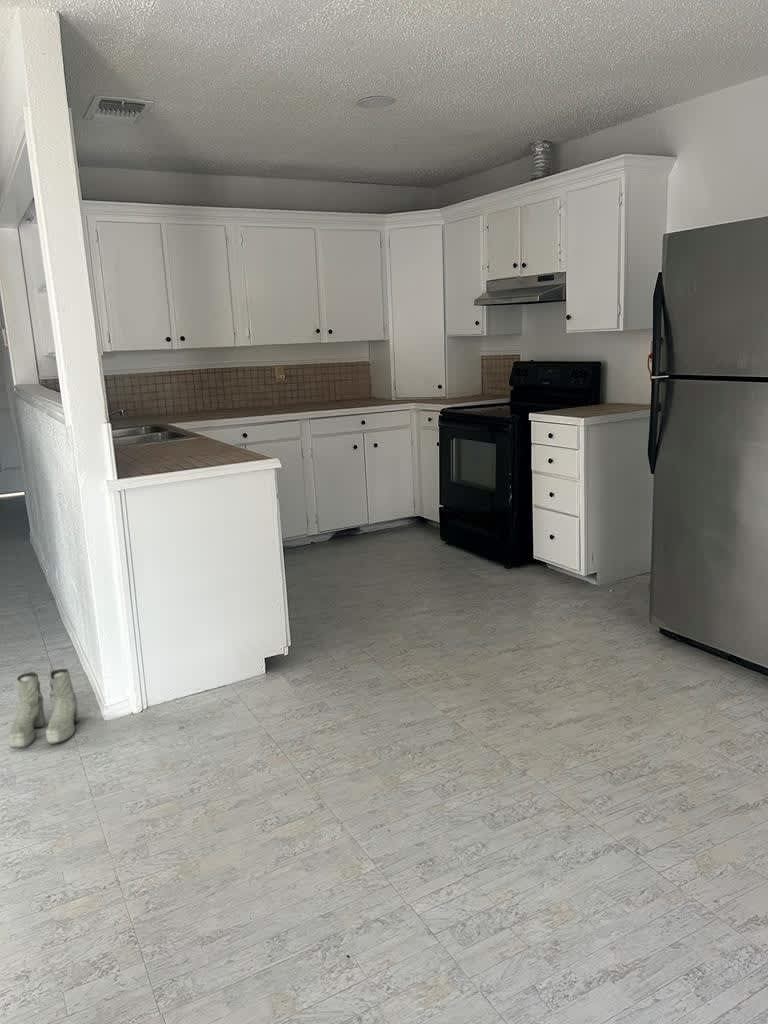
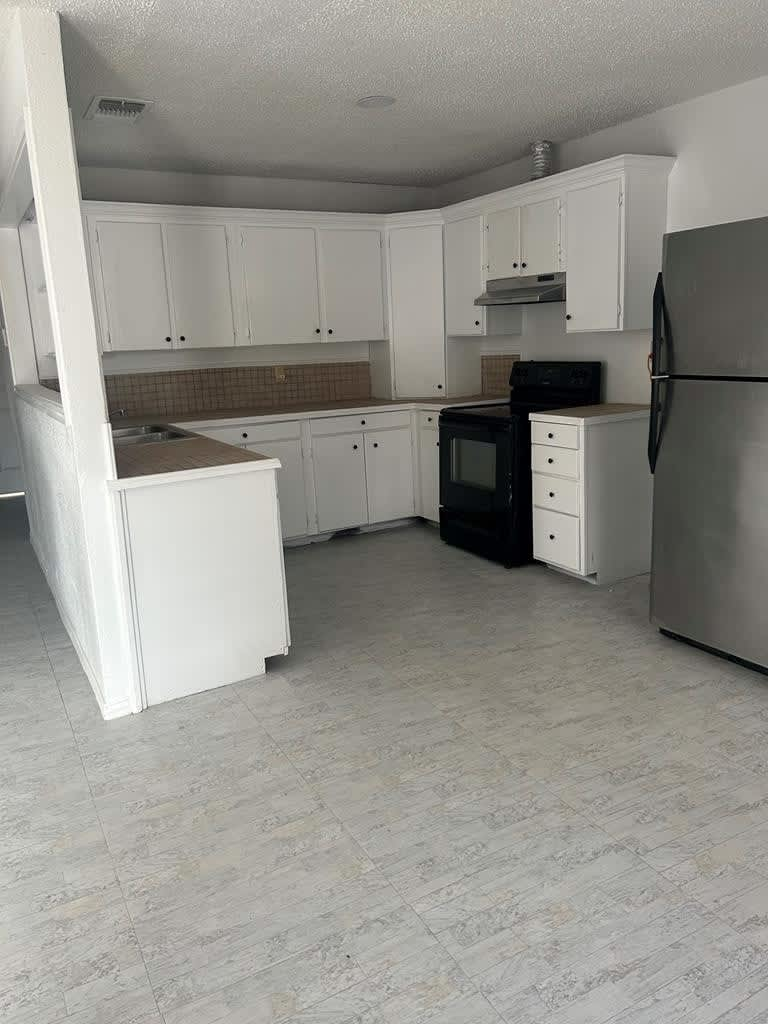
- boots [8,668,80,749]
